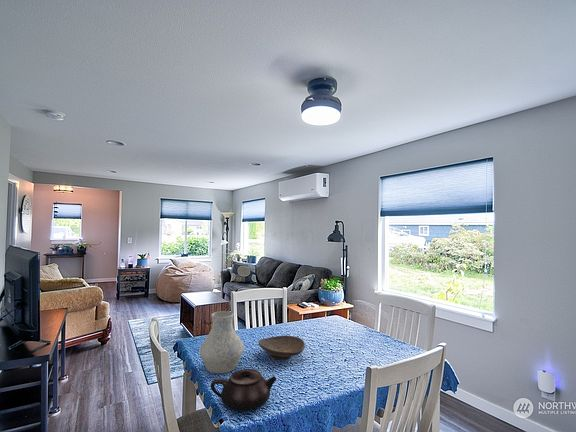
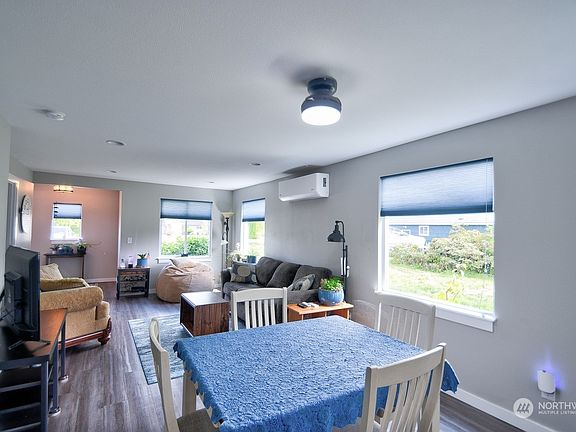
- teapot [209,368,278,412]
- decorative bowl [258,335,306,361]
- vase [198,310,245,375]
